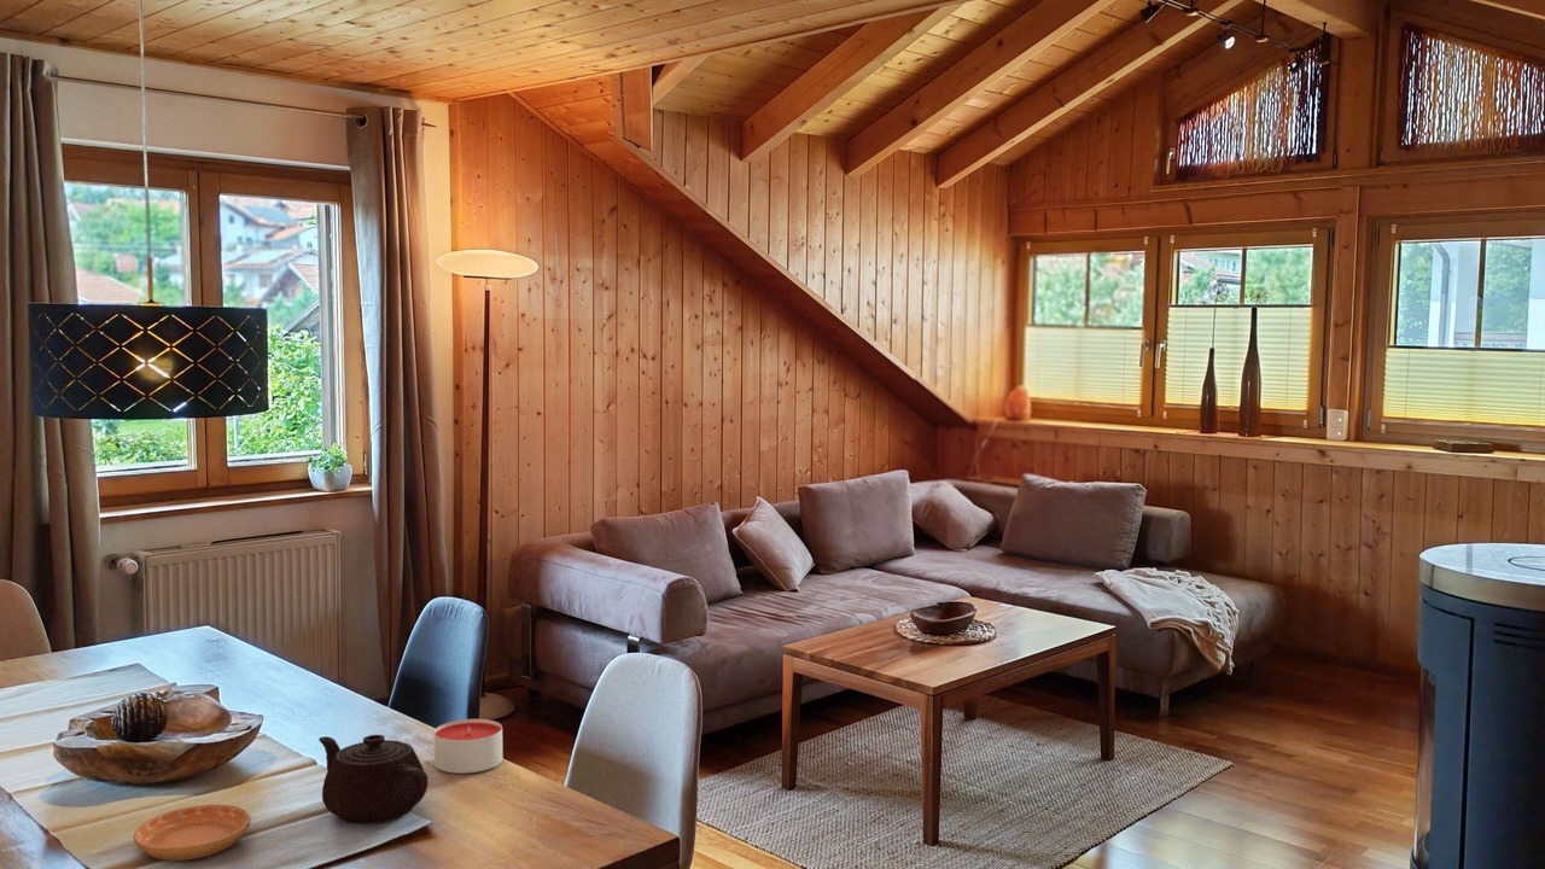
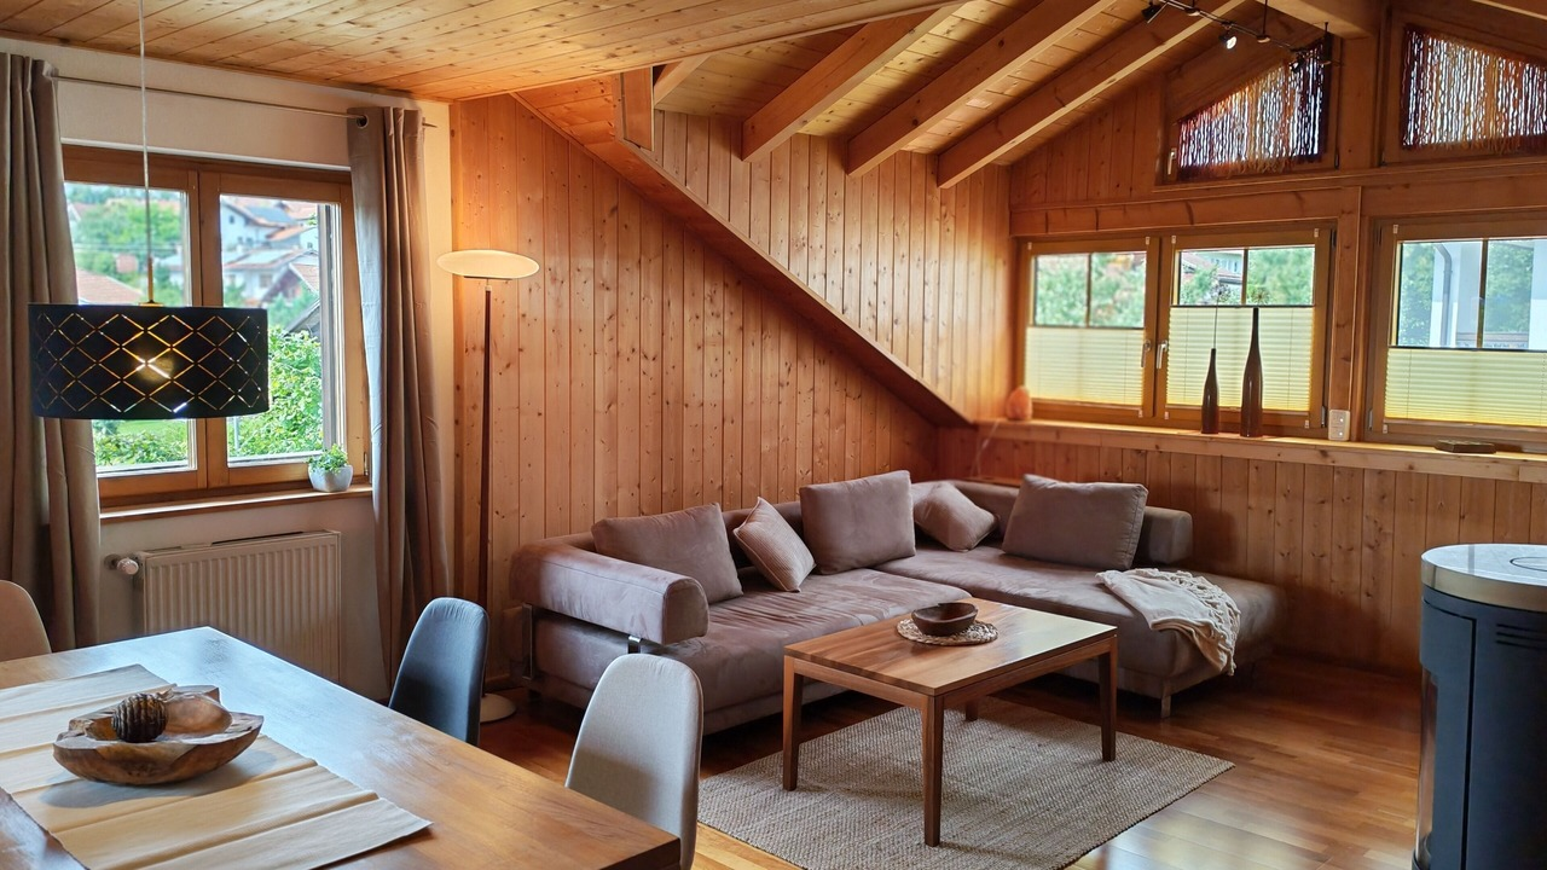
- teapot [317,734,428,824]
- candle [433,718,503,775]
- saucer [132,803,252,862]
